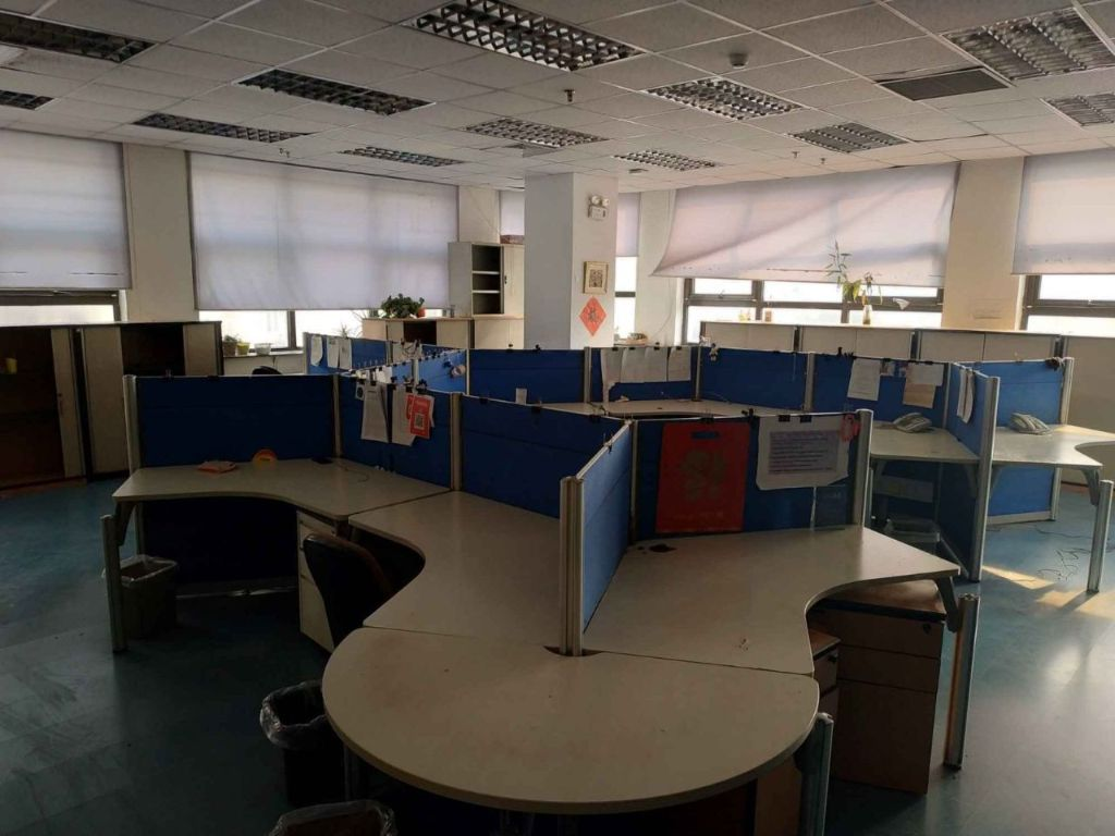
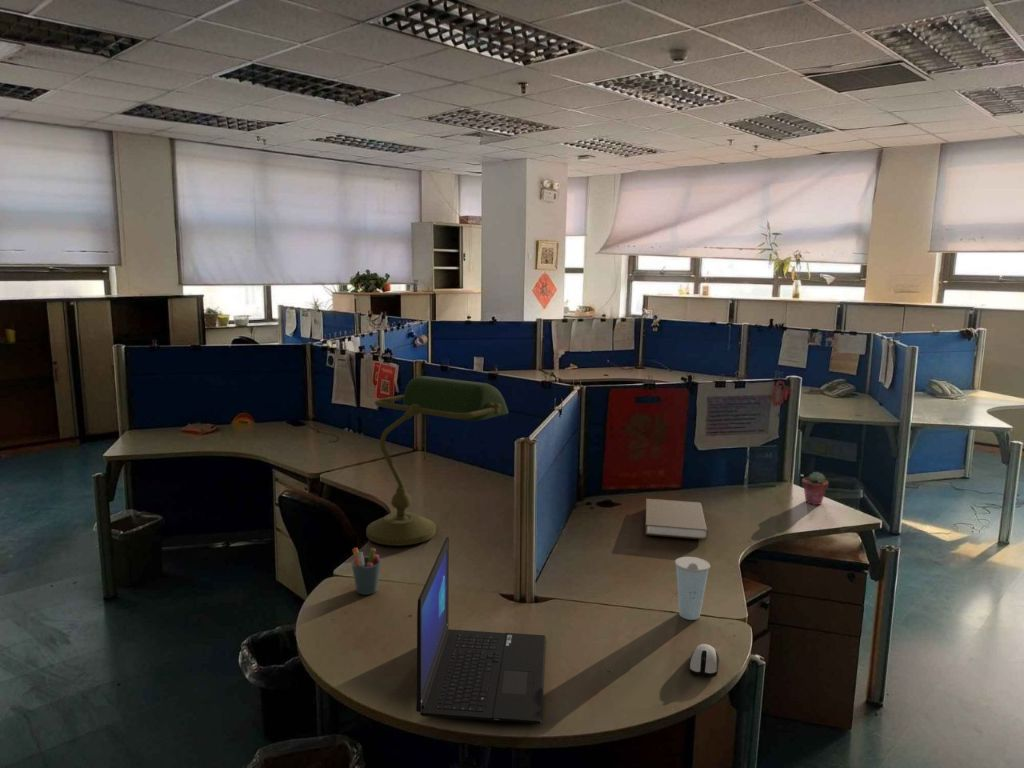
+ cup [674,556,711,621]
+ desk lamp [365,375,509,547]
+ potted succulent [801,471,829,506]
+ pen holder [351,547,382,596]
+ laptop [415,536,547,725]
+ computer mouse [688,643,720,679]
+ book [644,498,708,541]
